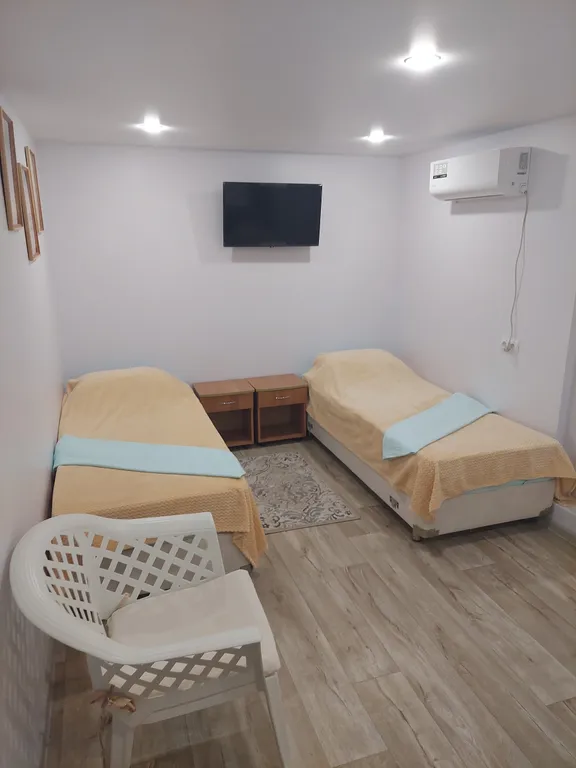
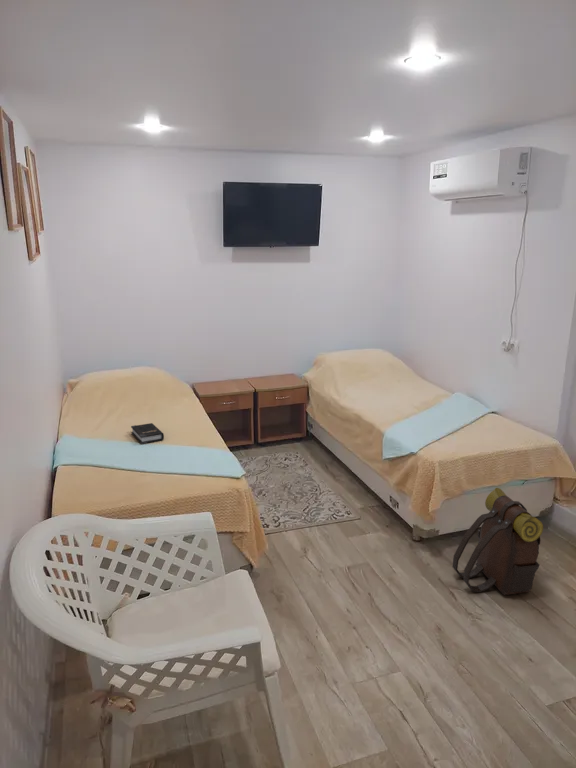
+ hardback book [130,422,165,445]
+ backpack [452,487,544,596]
